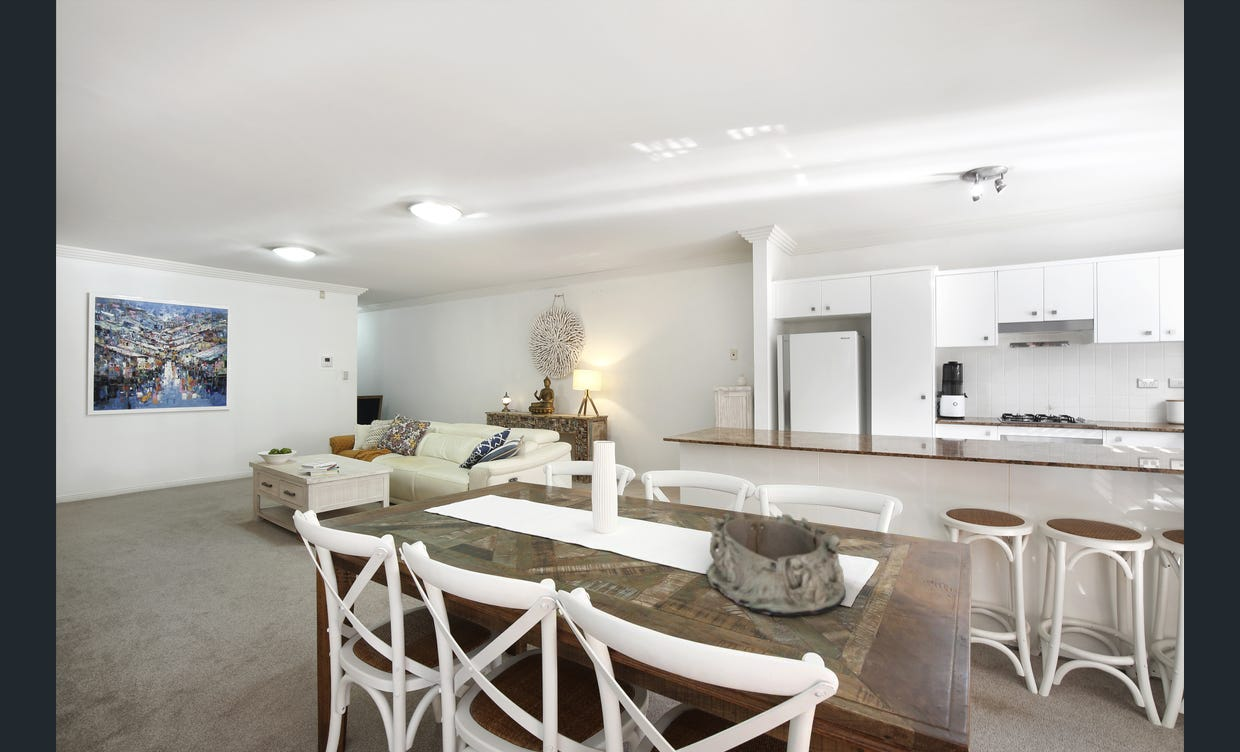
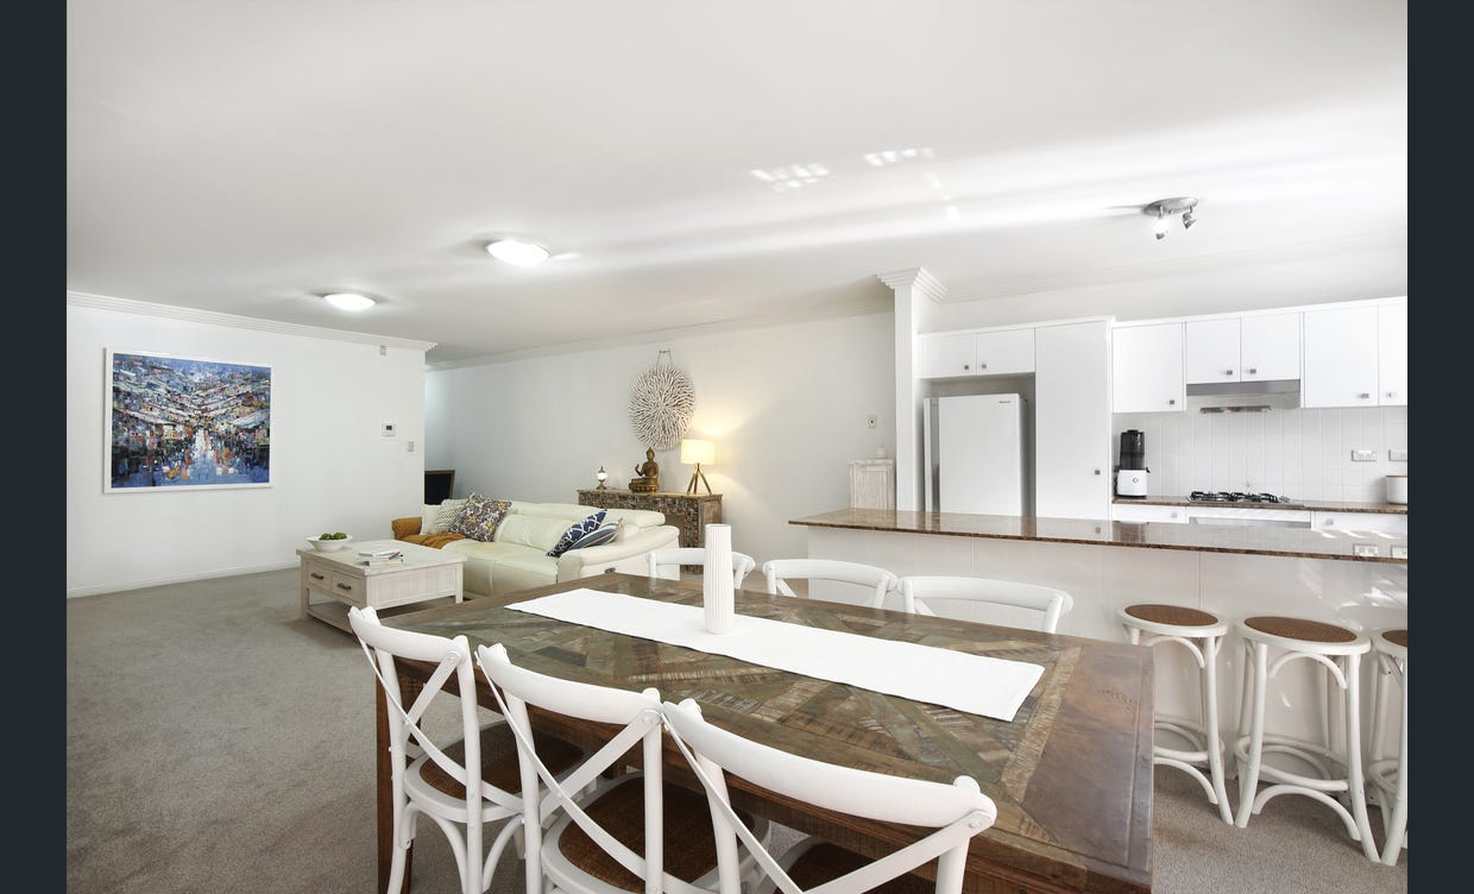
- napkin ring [705,512,847,618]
